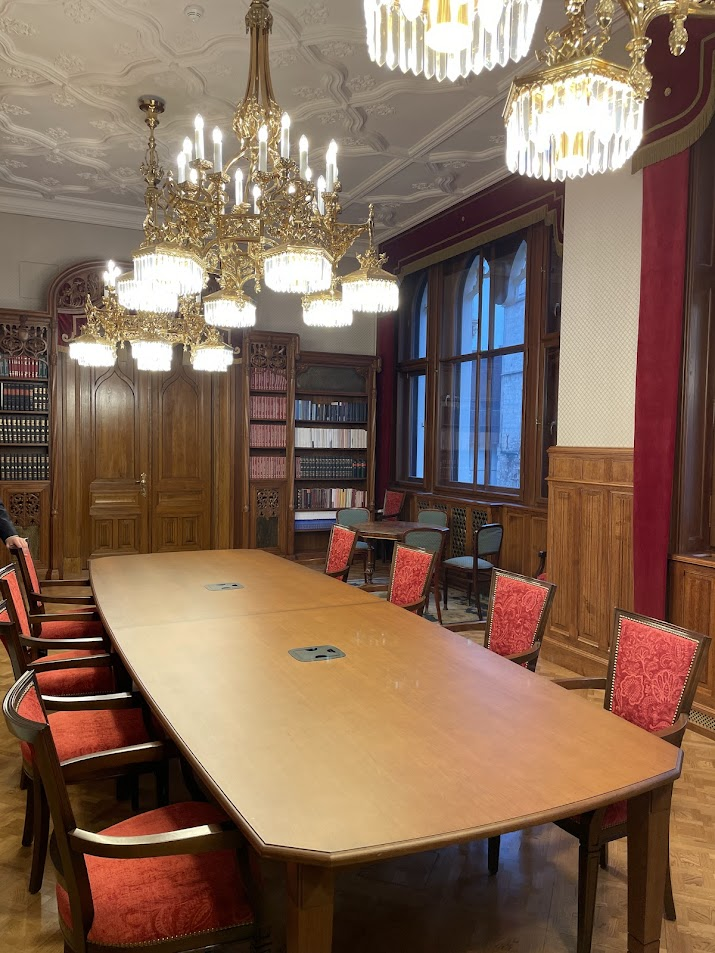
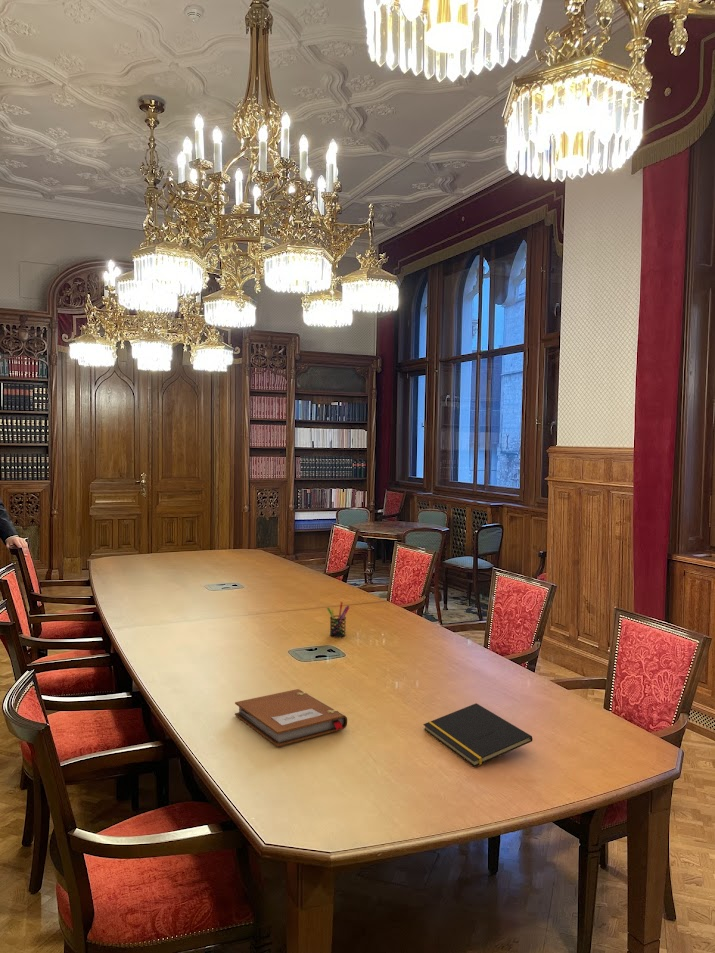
+ notepad [423,702,533,768]
+ notebook [234,688,348,747]
+ pen holder [326,601,350,639]
